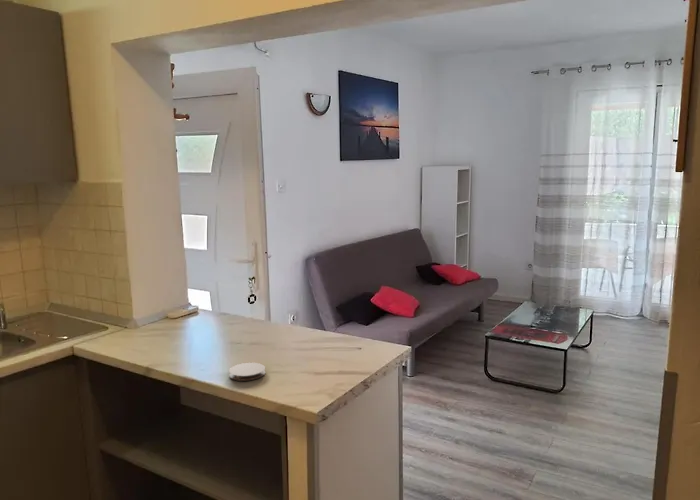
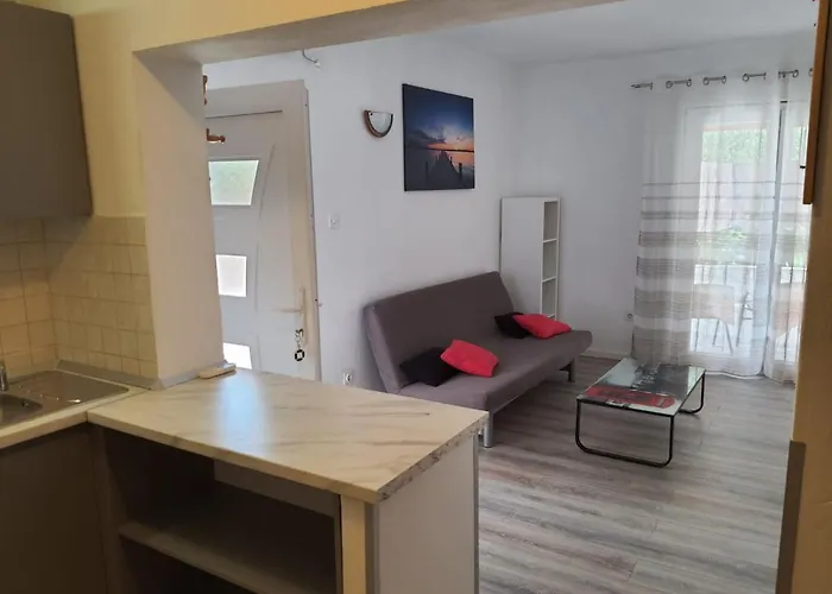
- coaster [228,362,266,382]
